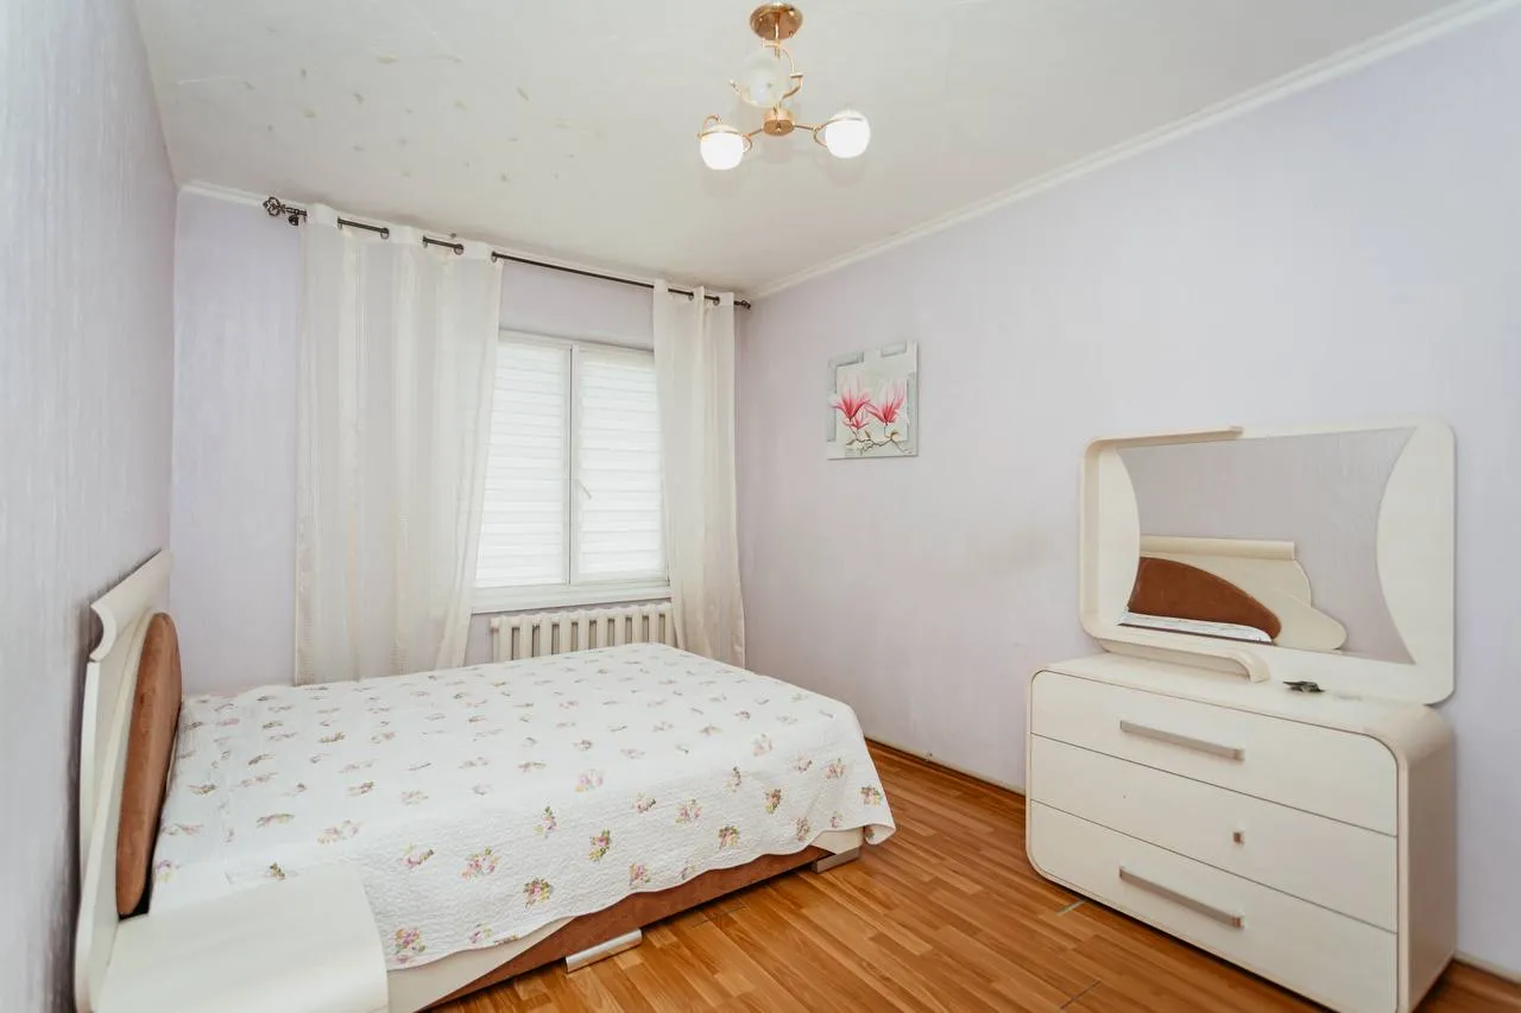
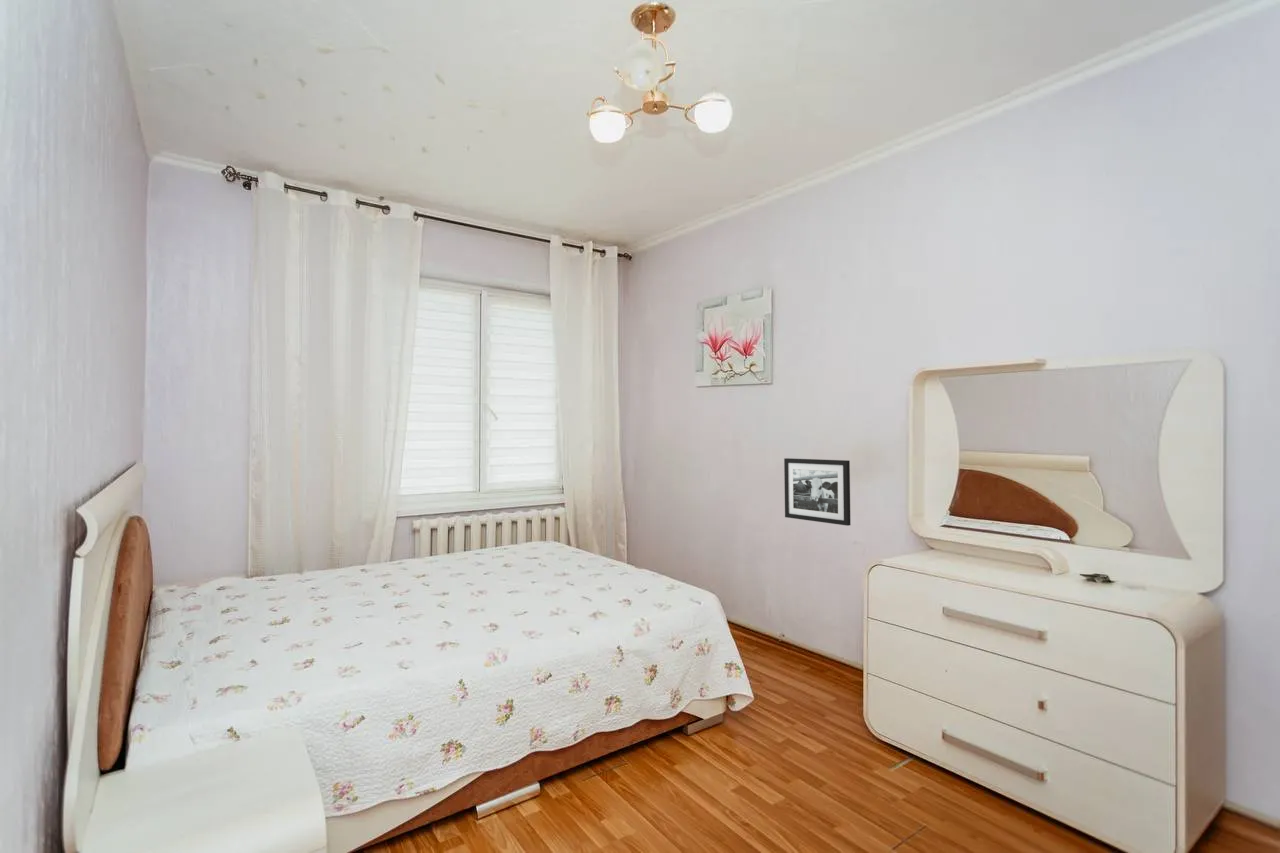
+ picture frame [783,457,852,527]
